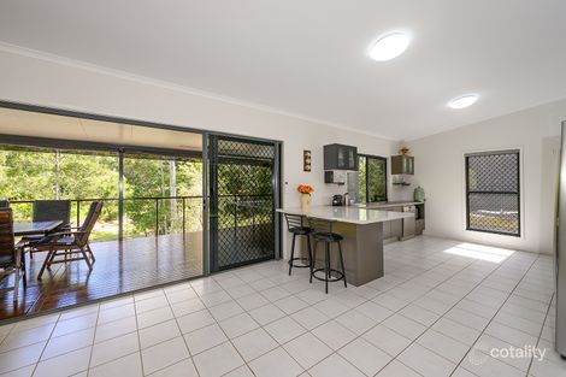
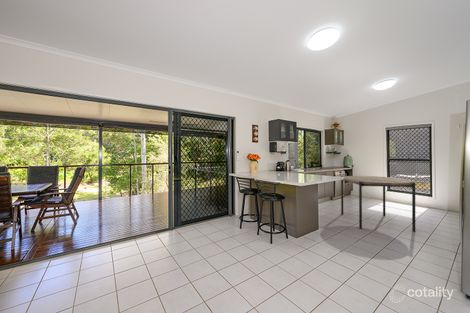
+ dining table [340,175,416,233]
